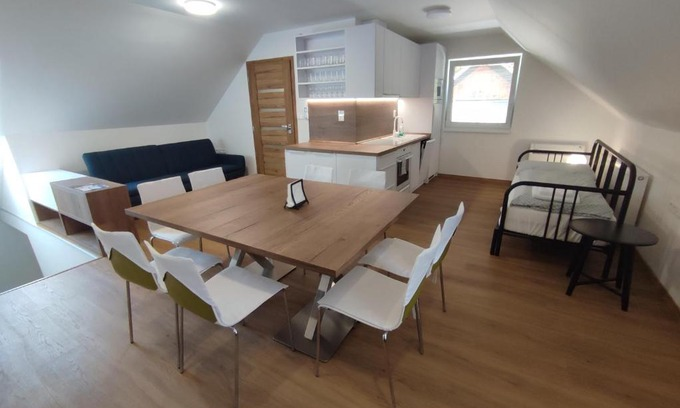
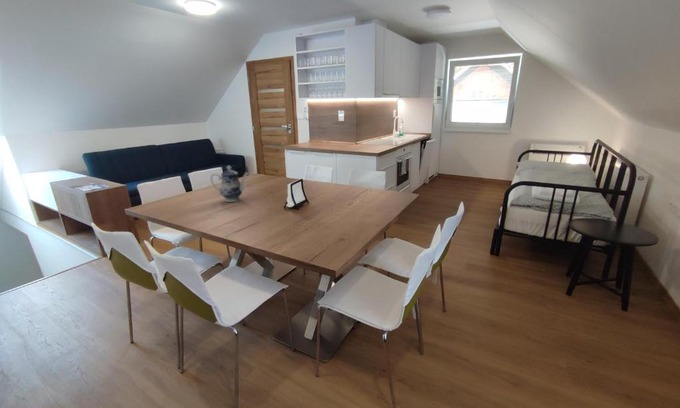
+ teapot [209,165,250,203]
